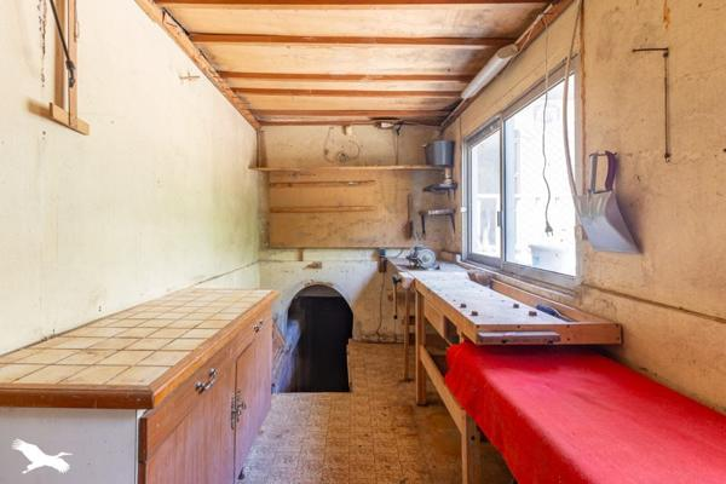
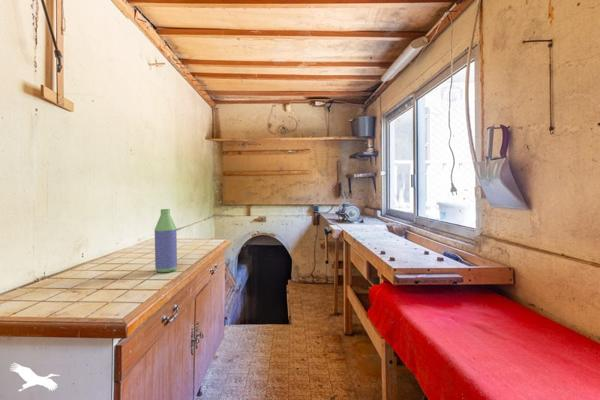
+ bottle [154,208,178,273]
